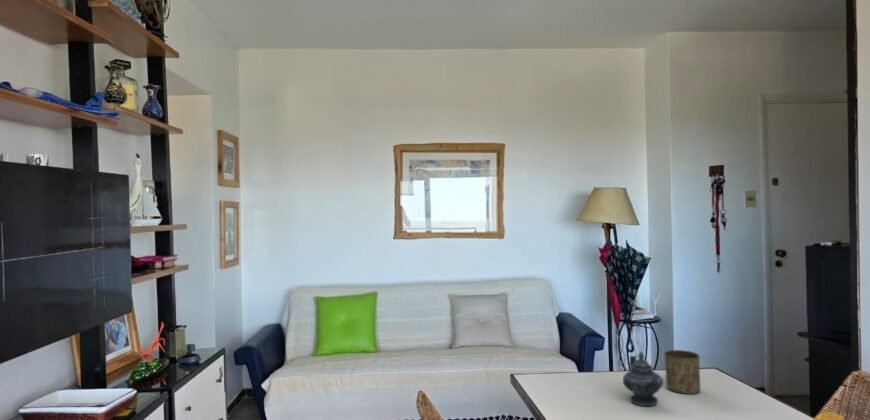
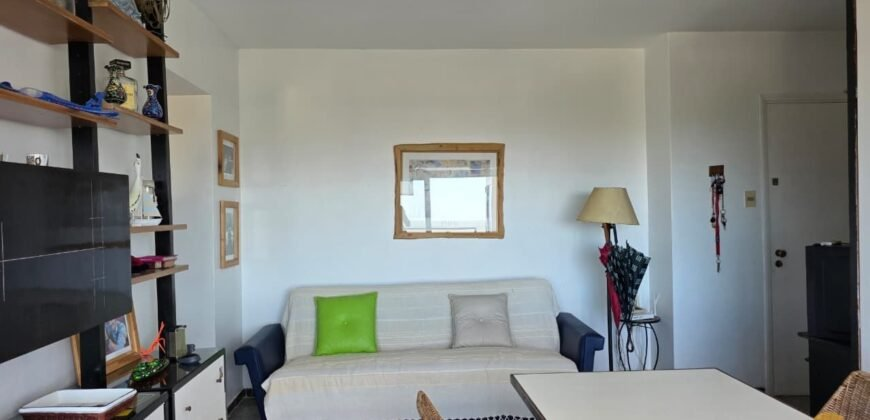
- cup [663,349,701,395]
- teapot [622,350,664,407]
